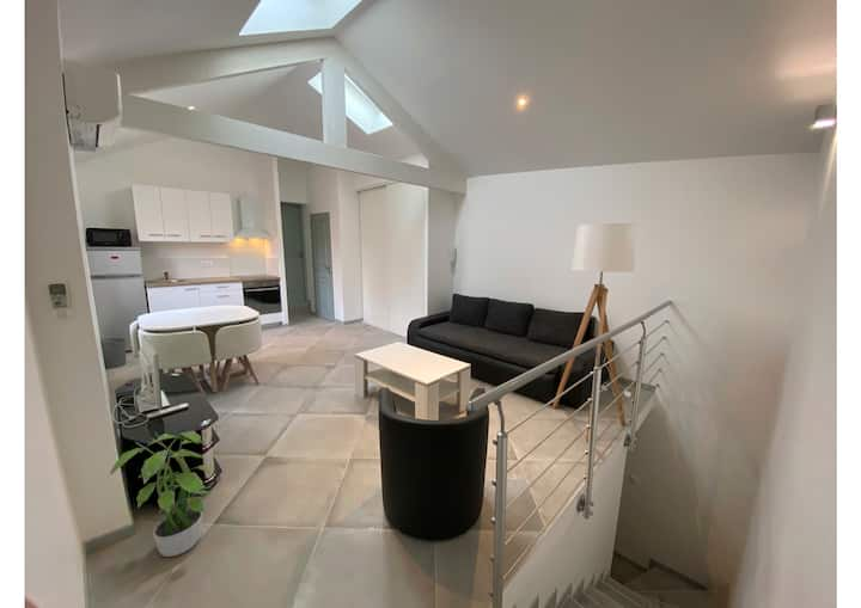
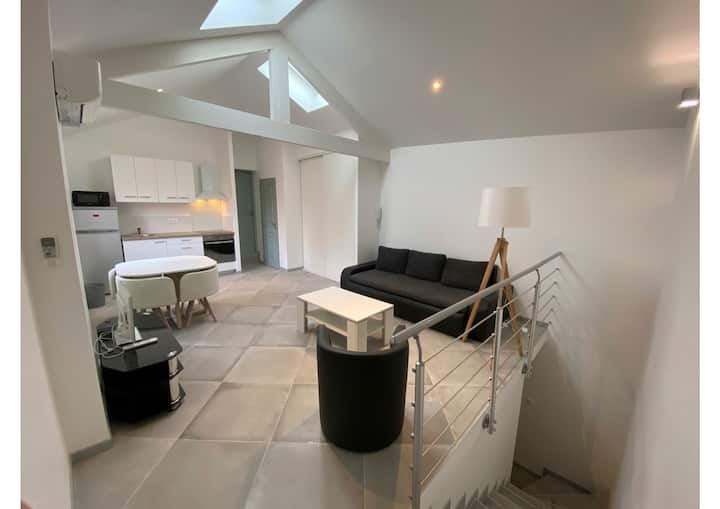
- potted plant [106,430,212,558]
